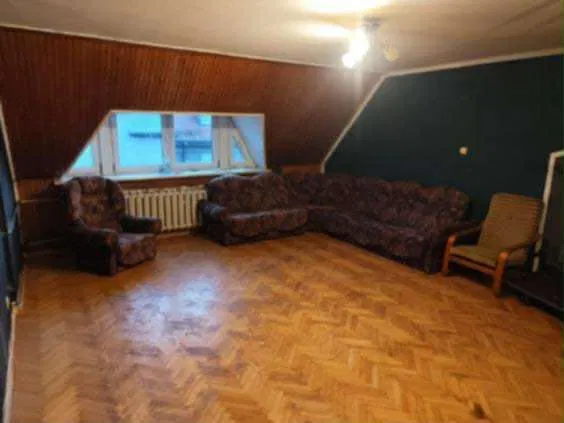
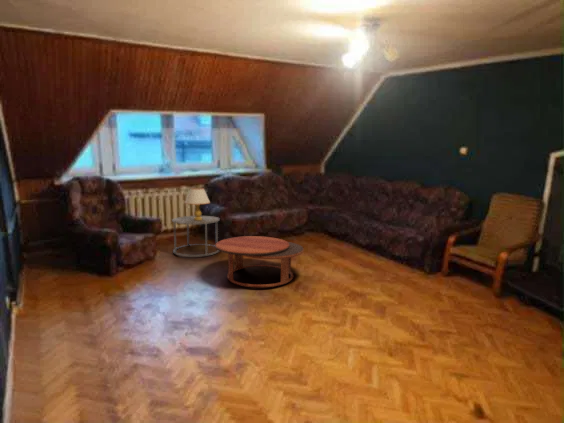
+ table lamp [184,187,211,220]
+ coffee table [214,235,305,288]
+ side table [171,215,221,258]
